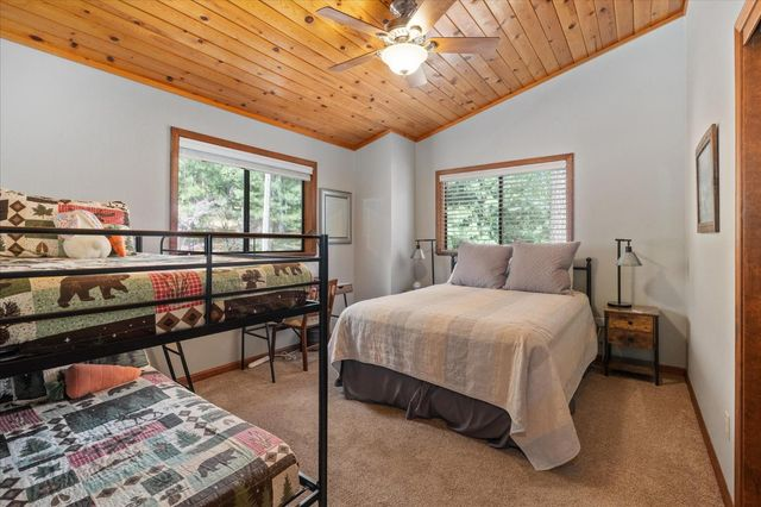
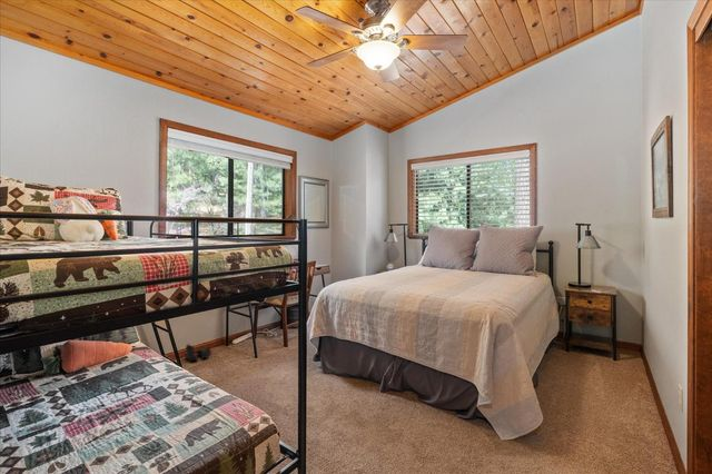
+ boots [185,343,211,363]
